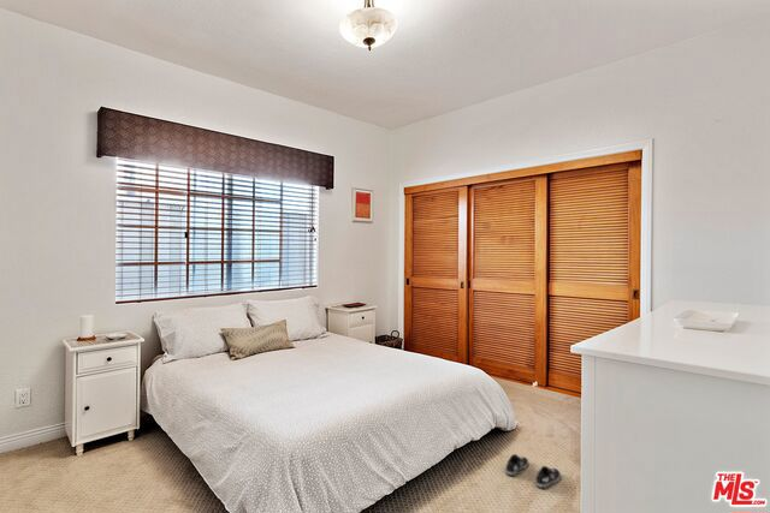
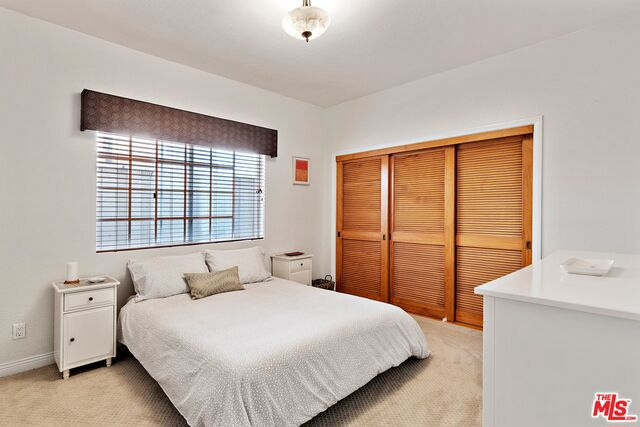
- shoe [504,453,562,489]
